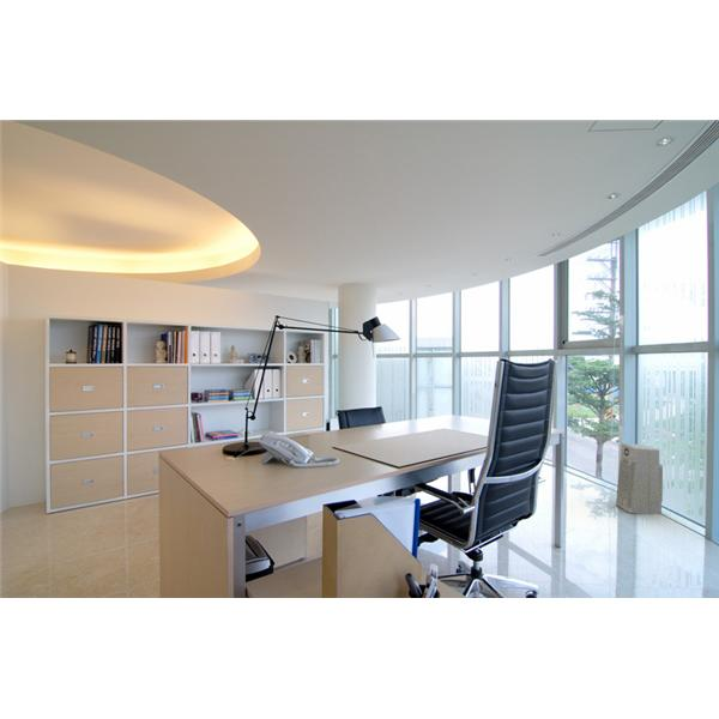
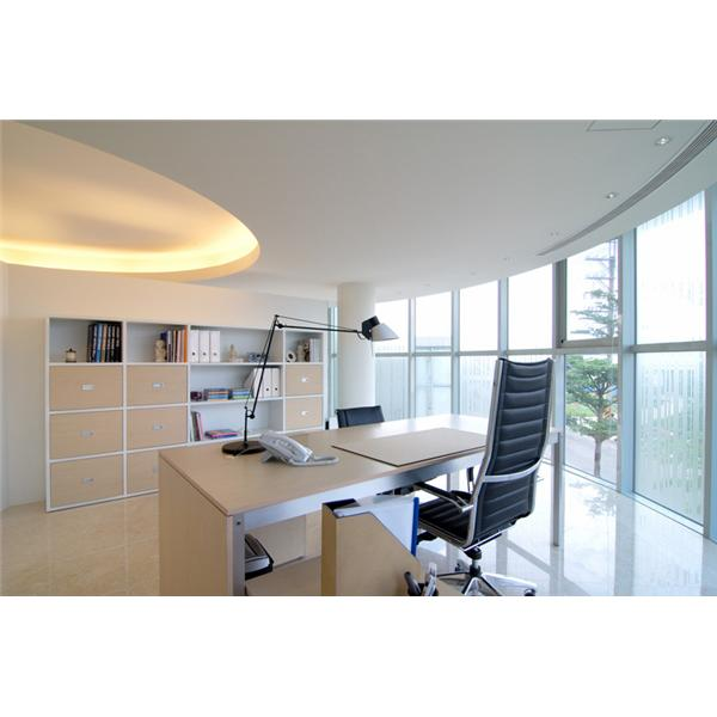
- air purifier [615,442,664,515]
